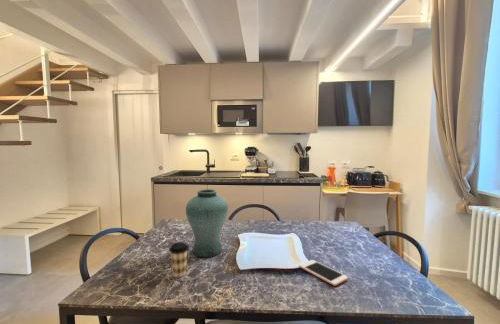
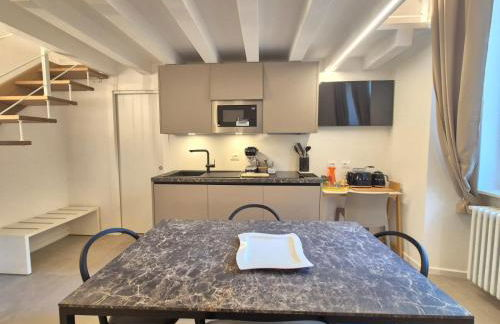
- vase [185,188,229,258]
- cell phone [298,259,349,287]
- coffee cup [168,241,190,278]
